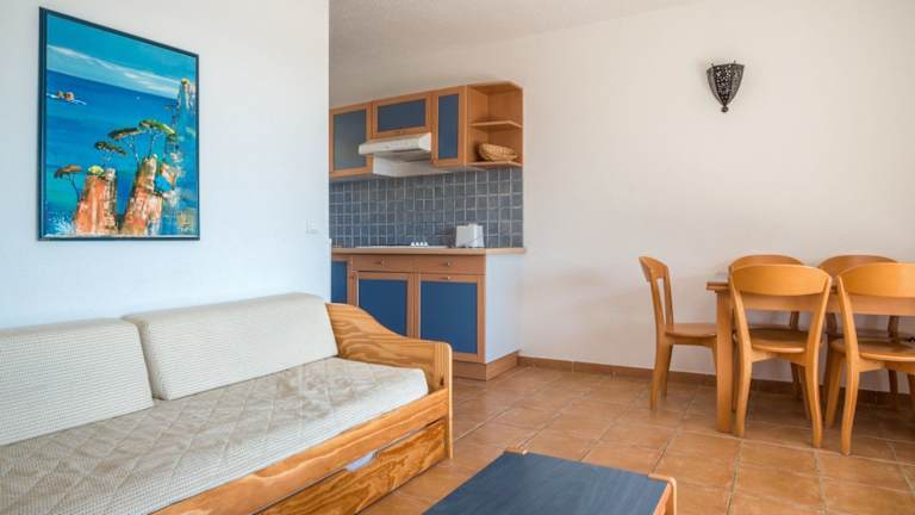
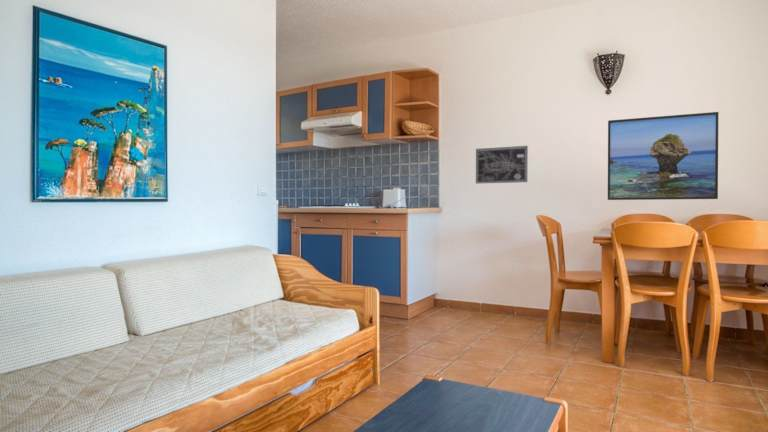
+ wall art [475,145,529,184]
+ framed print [607,111,719,201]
